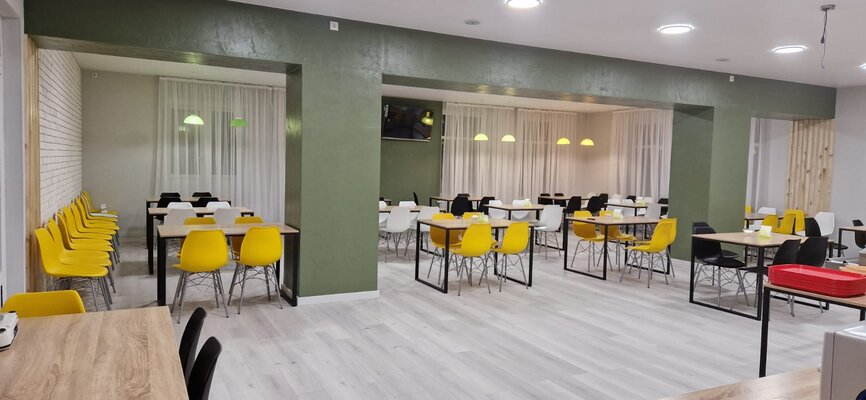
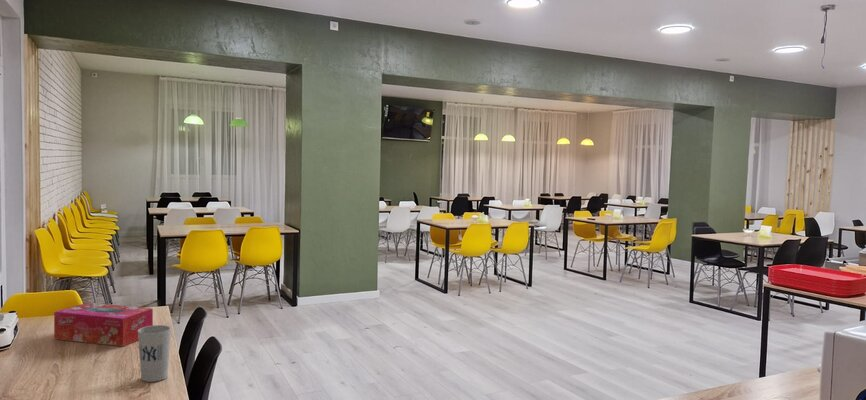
+ tissue box [53,302,154,347]
+ cup [138,324,172,383]
